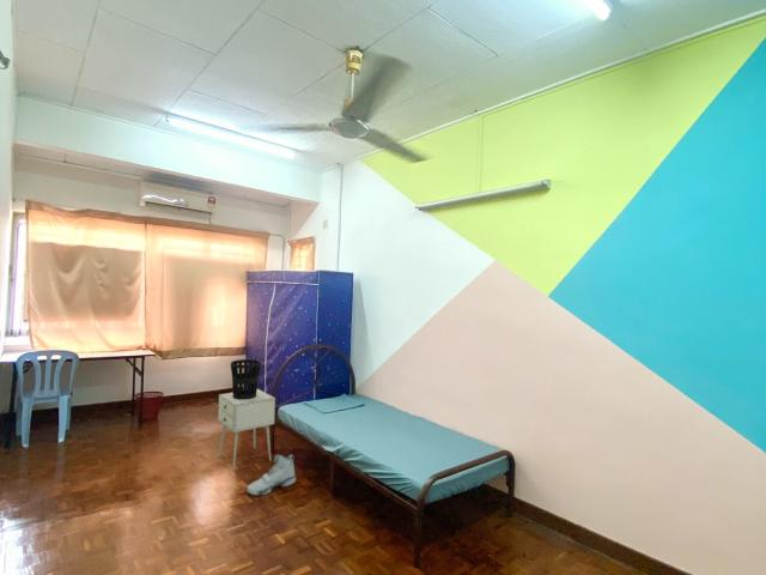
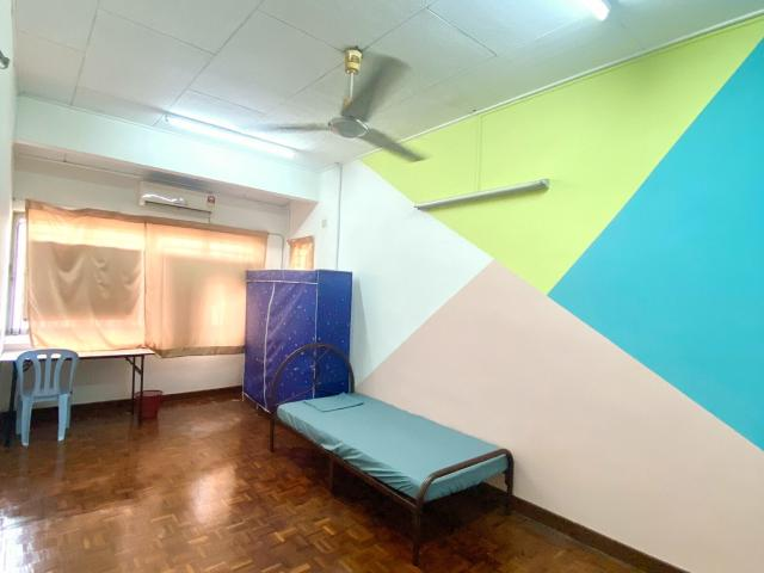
- sneaker [247,454,297,496]
- nightstand [217,388,276,472]
- wastebasket [230,358,262,400]
